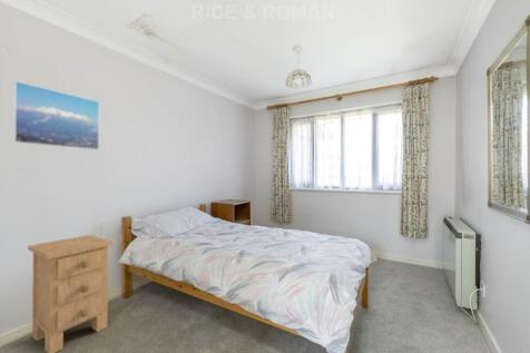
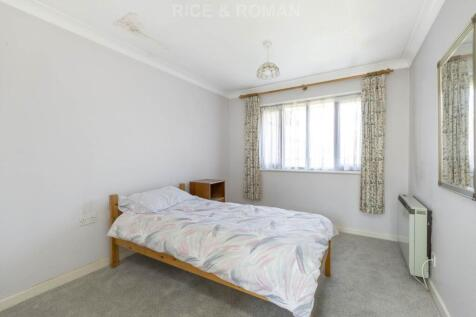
- nightstand [27,234,114,353]
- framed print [12,80,100,151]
